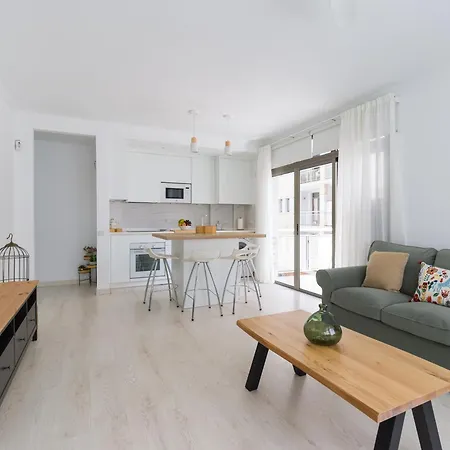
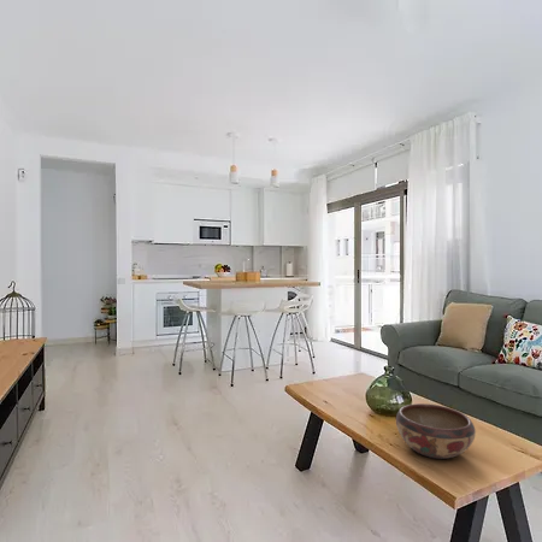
+ decorative bowl [395,402,477,460]
